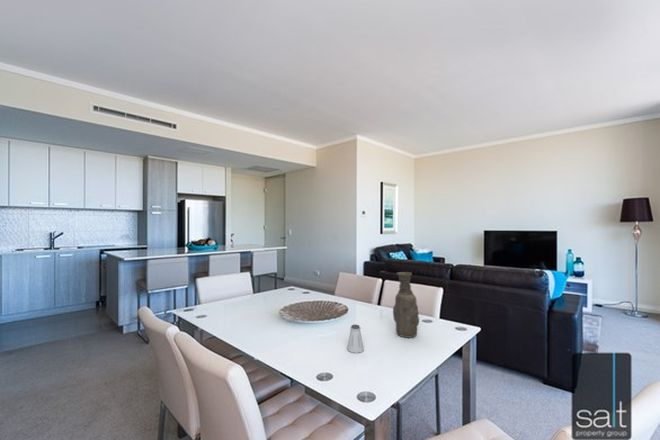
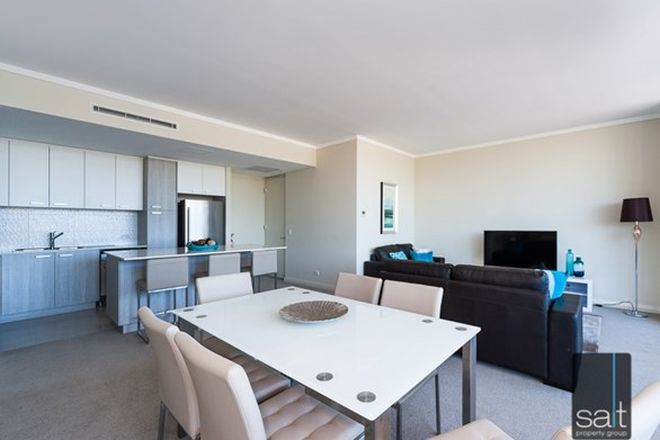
- saltshaker [346,324,365,354]
- vase [392,271,420,339]
